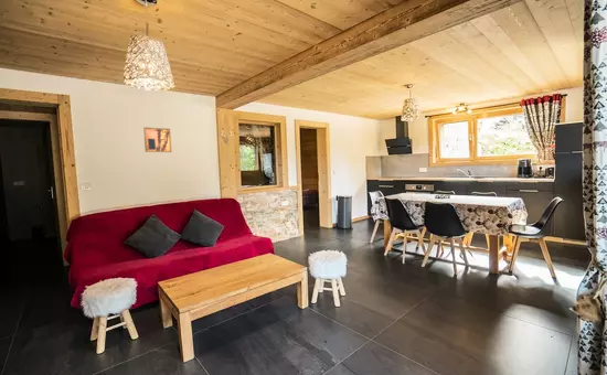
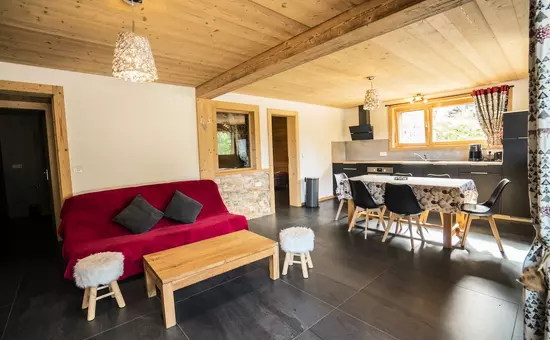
- wall art [142,126,173,153]
